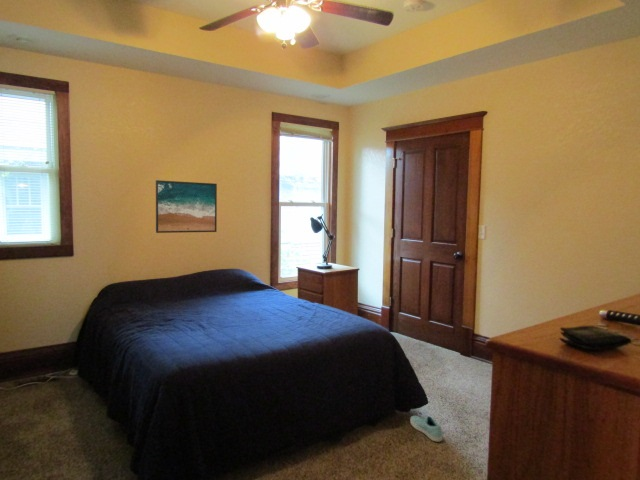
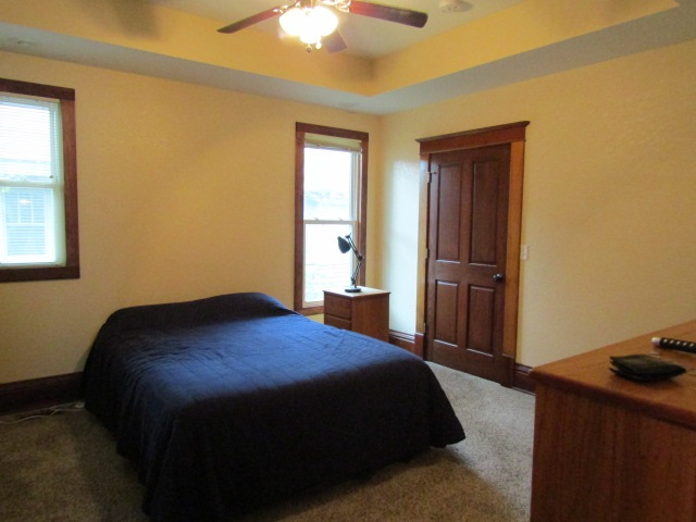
- sneaker [409,415,443,443]
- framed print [155,179,218,234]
